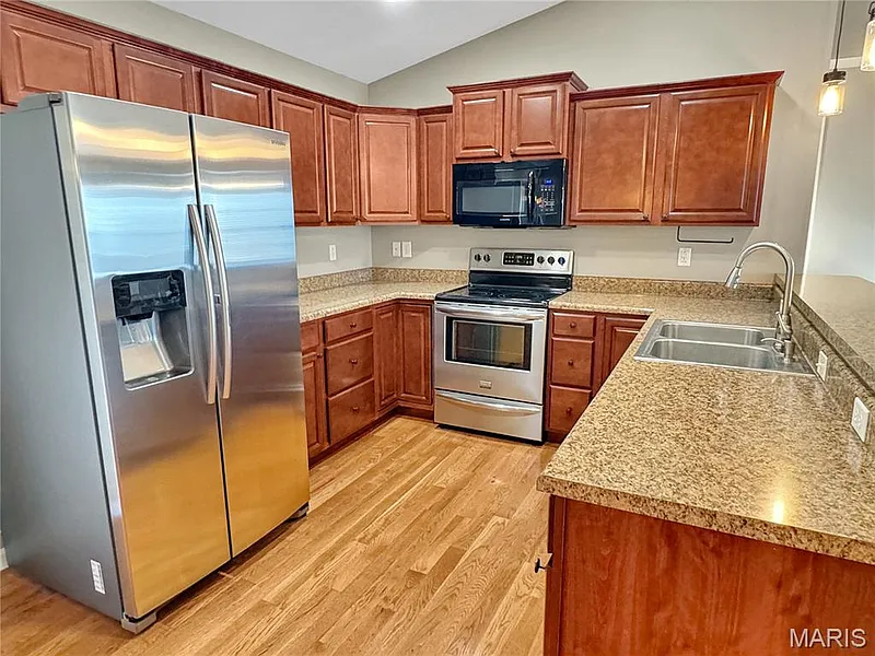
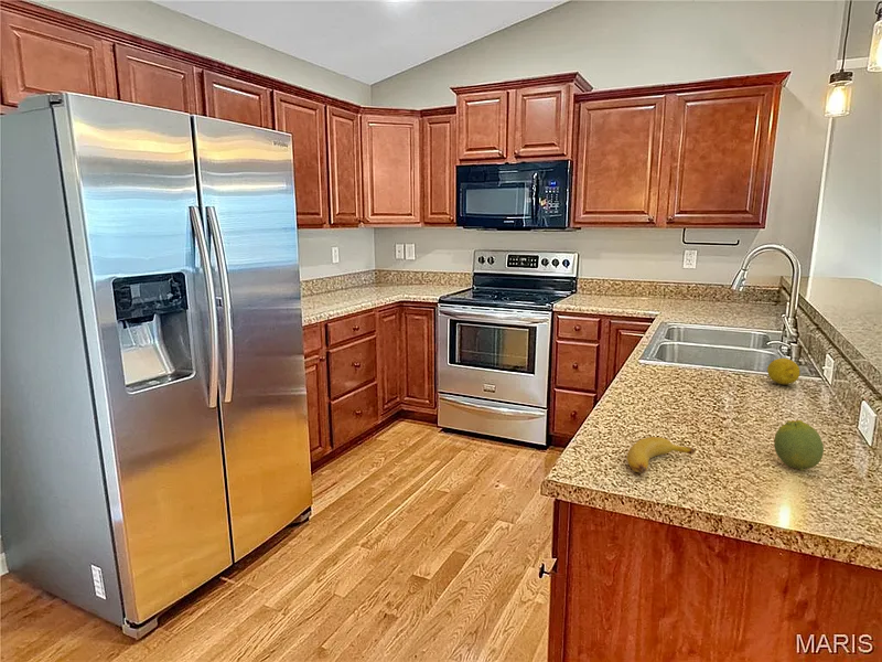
+ lemon [766,357,802,386]
+ fruit [773,419,825,472]
+ banana [626,436,696,474]
